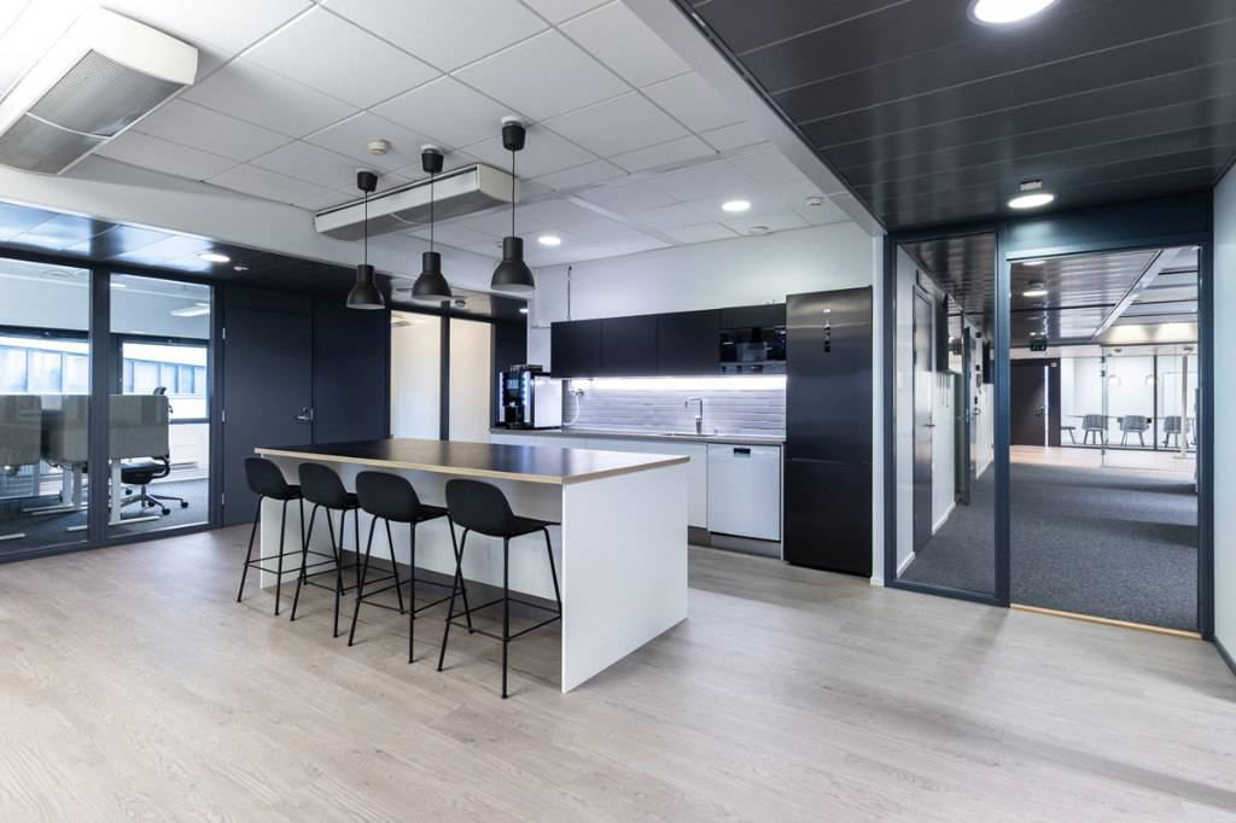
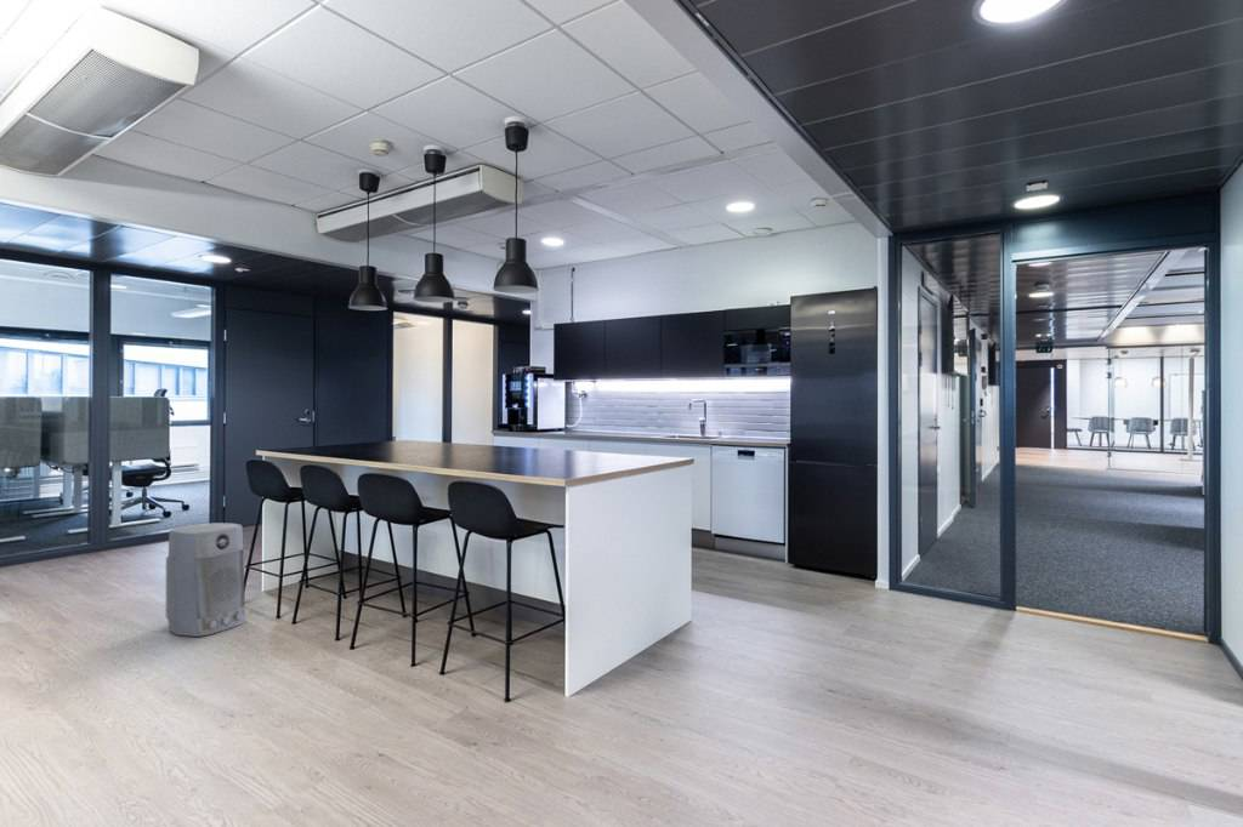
+ air purifier [165,521,248,638]
